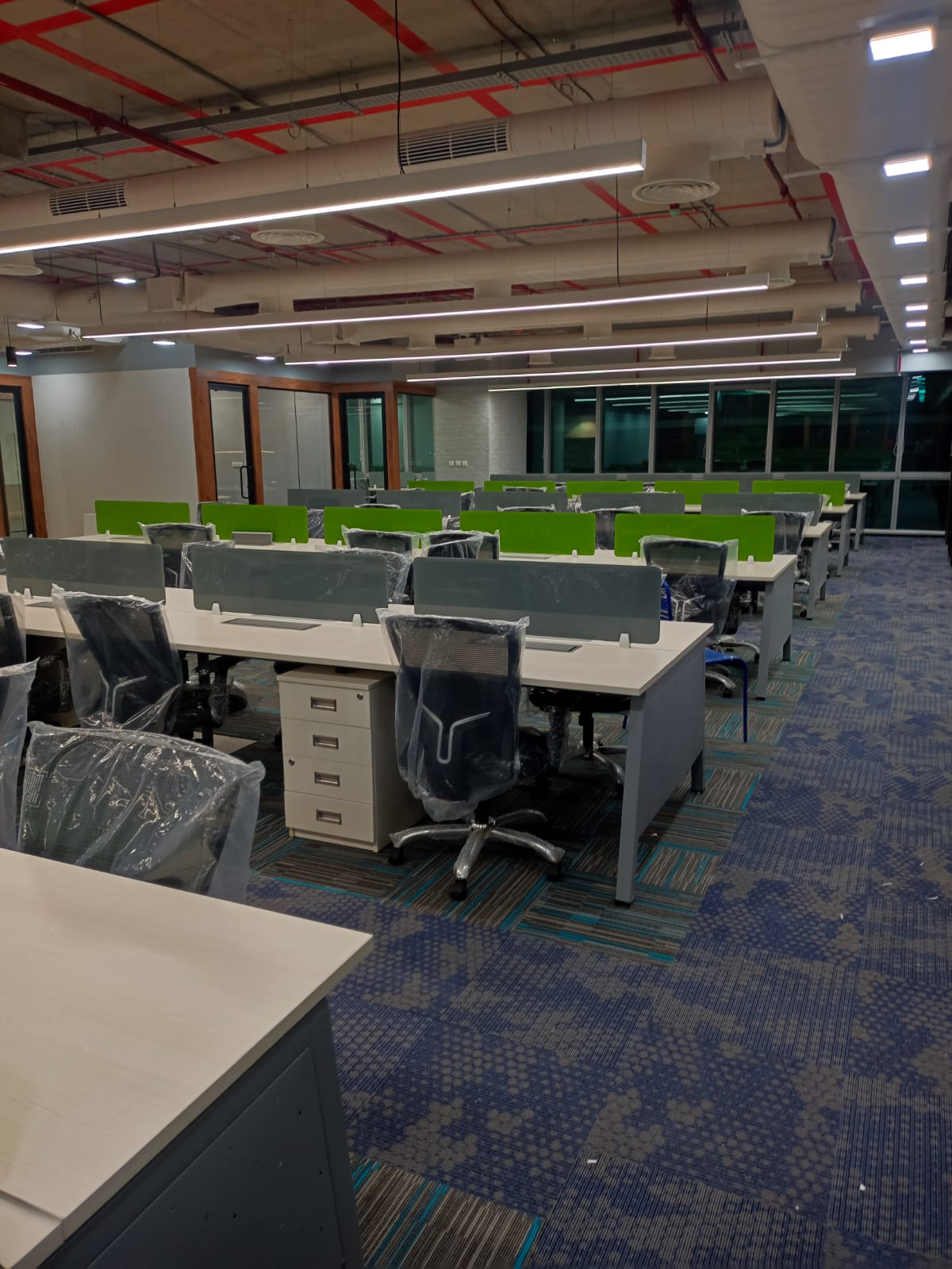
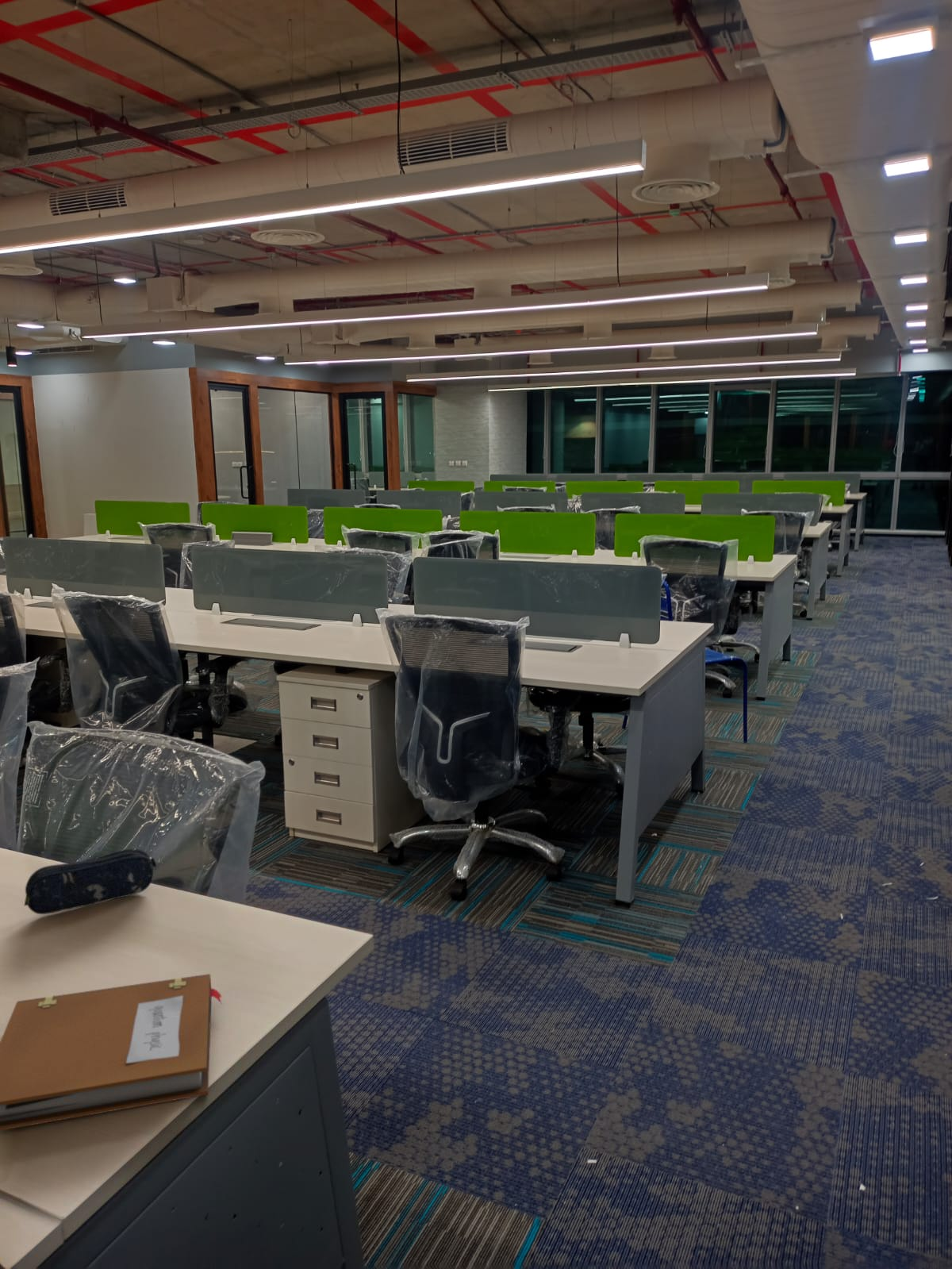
+ notebook [0,973,223,1132]
+ pencil case [23,848,157,915]
